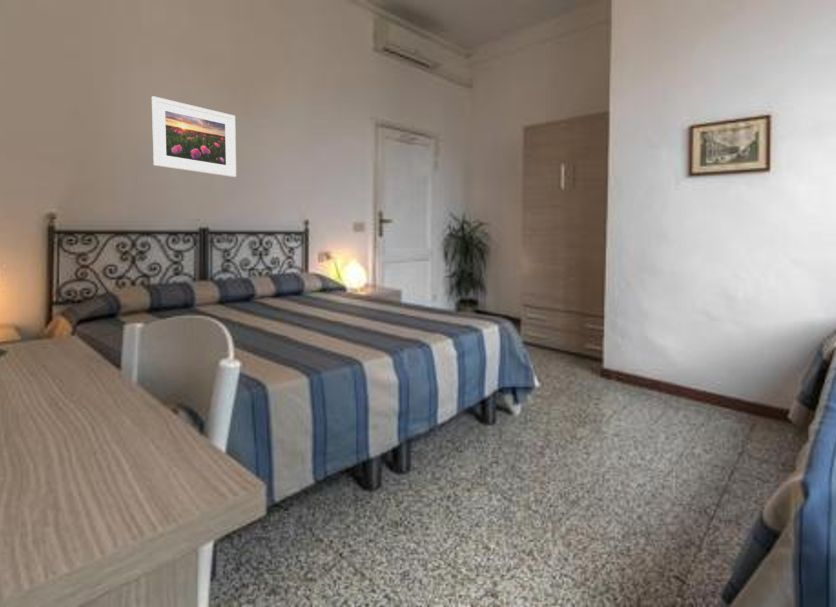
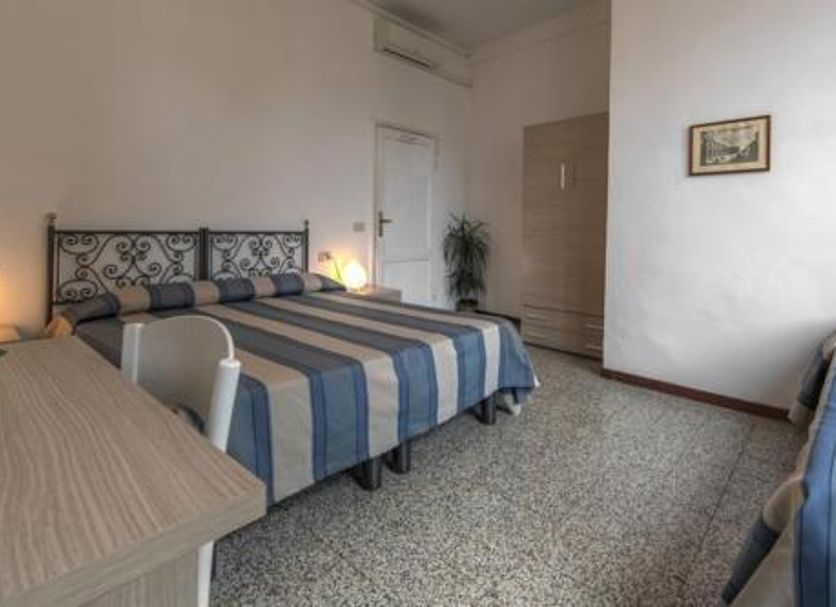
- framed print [151,95,237,178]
